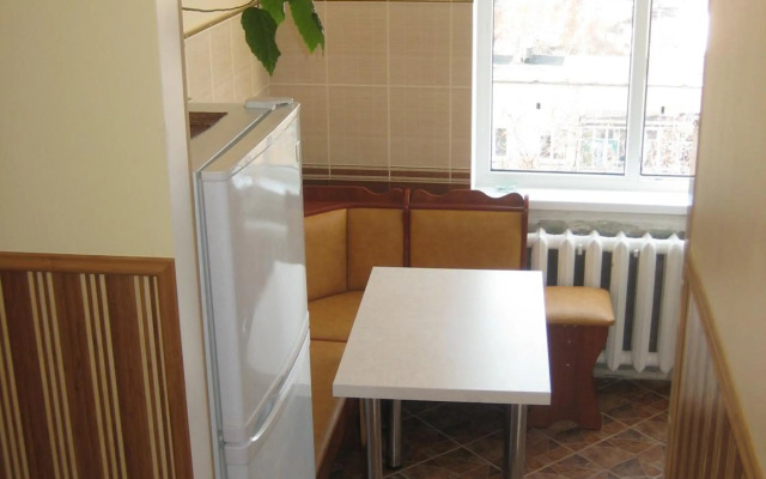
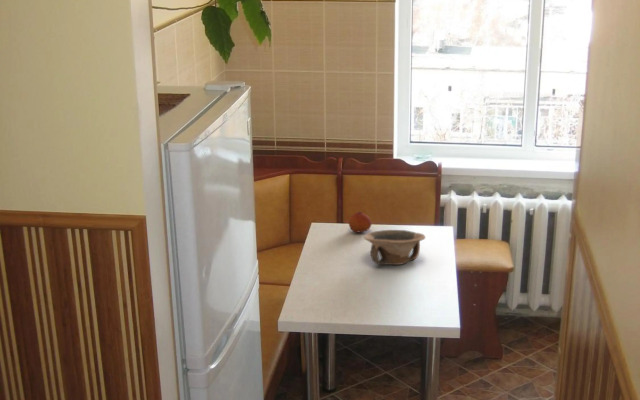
+ fruit [348,211,373,233]
+ bowl [363,229,426,266]
